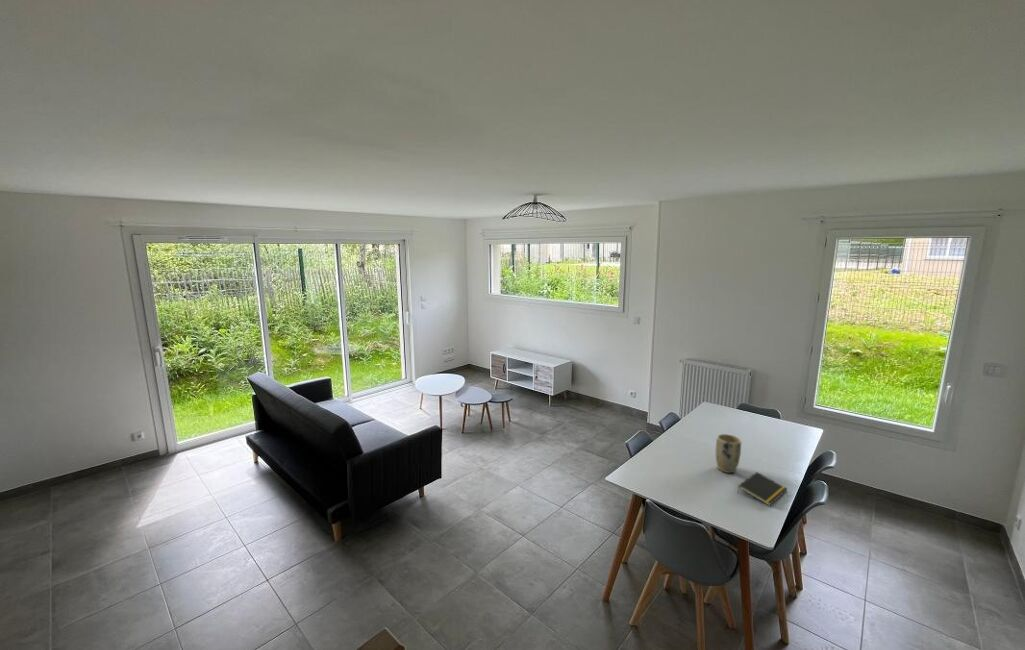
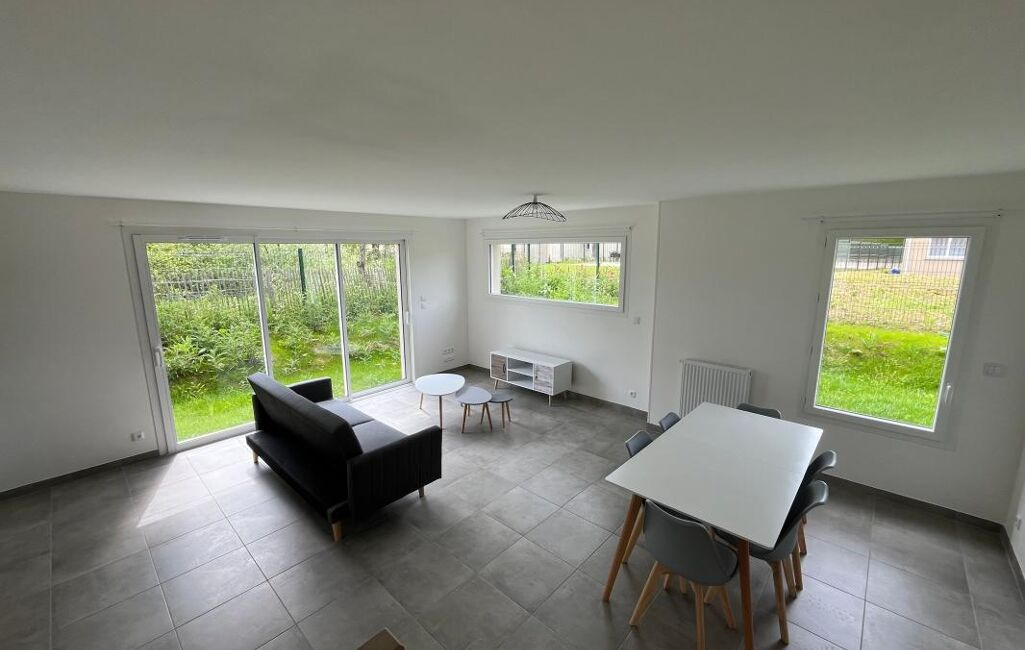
- notepad [737,471,788,507]
- plant pot [715,433,742,474]
